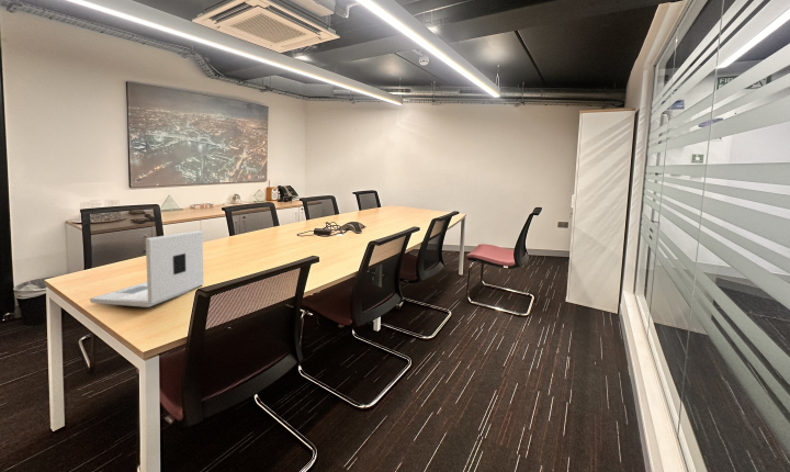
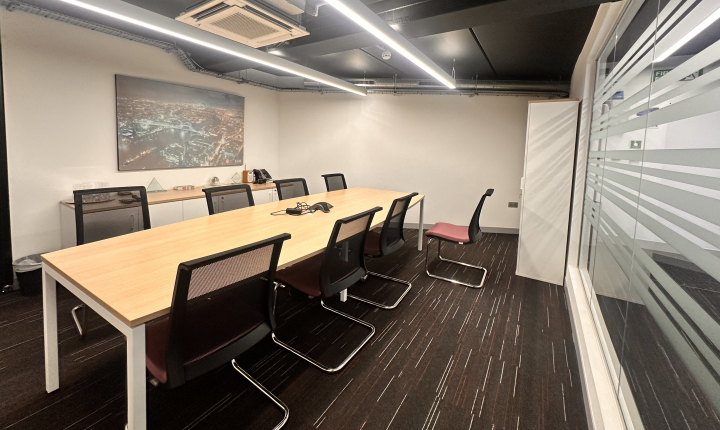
- laptop [89,229,205,308]
